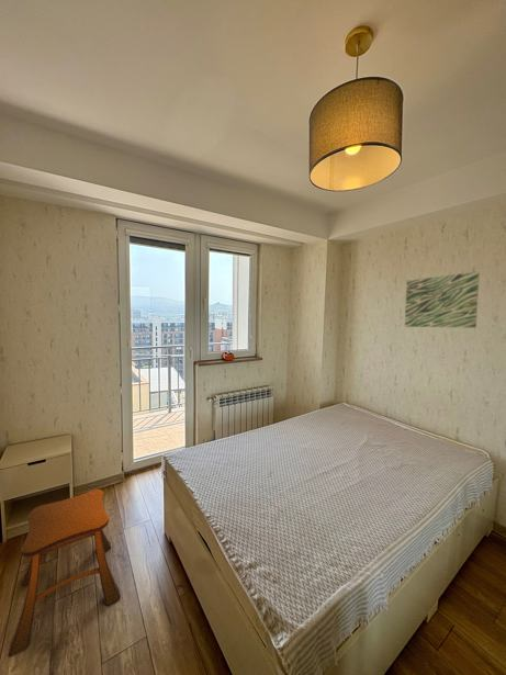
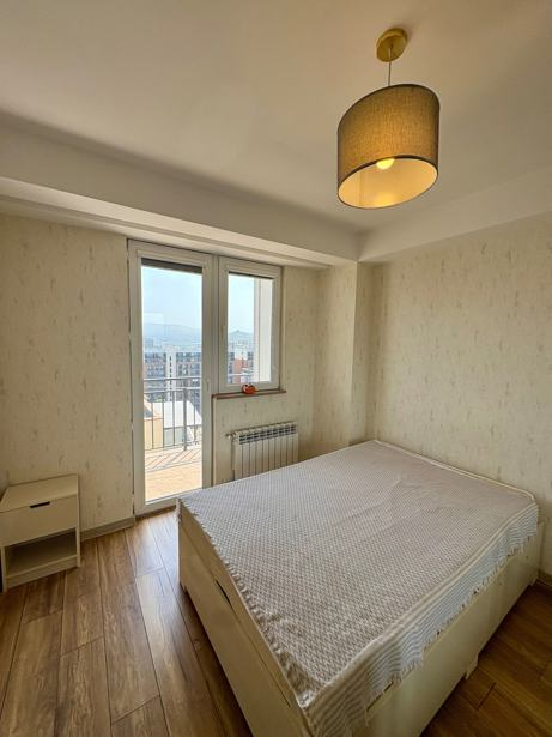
- wall art [404,271,481,329]
- stool [7,488,122,659]
